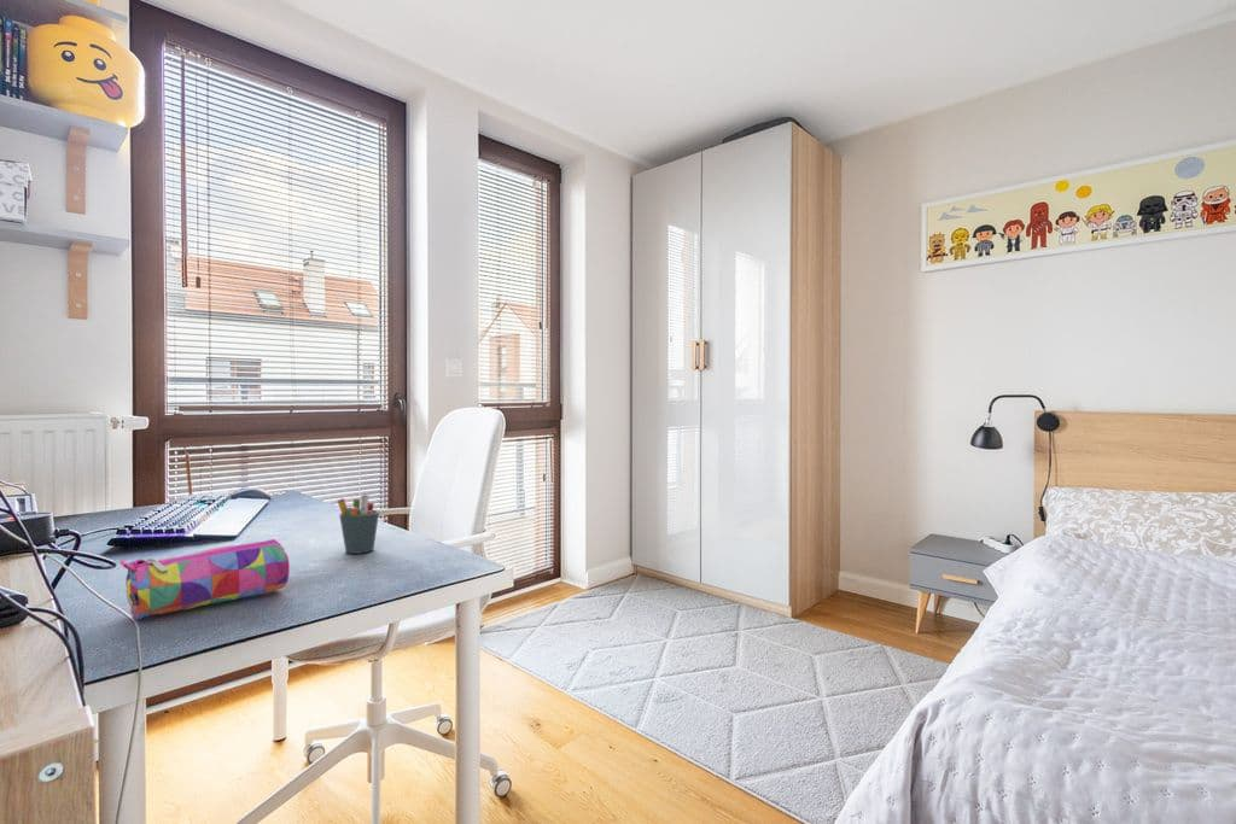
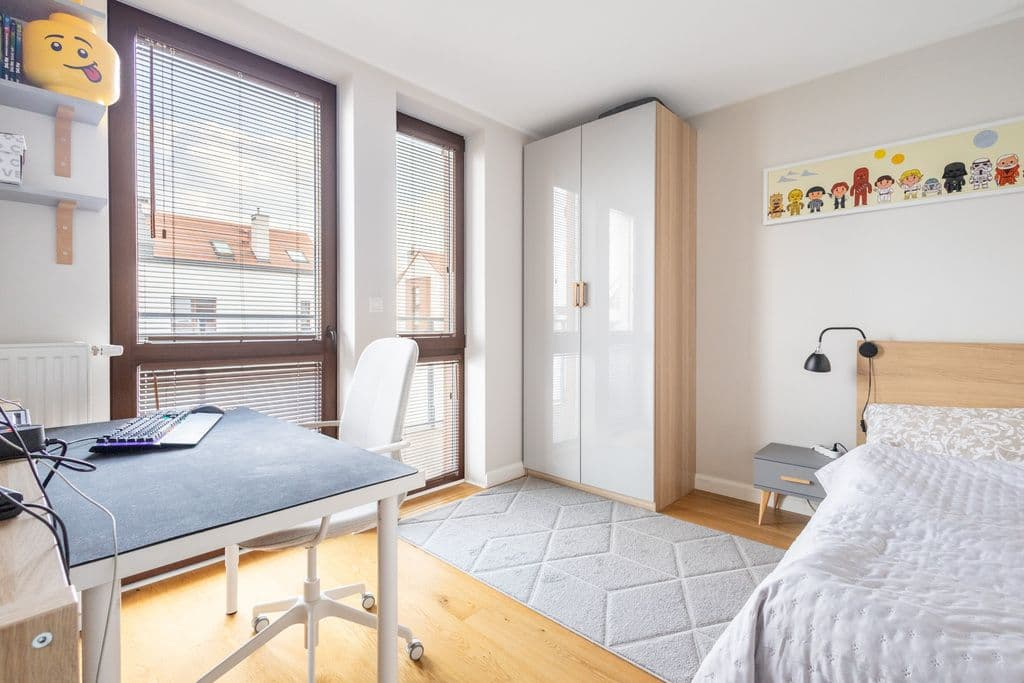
- pen holder [337,493,380,555]
- pencil case [119,538,291,621]
